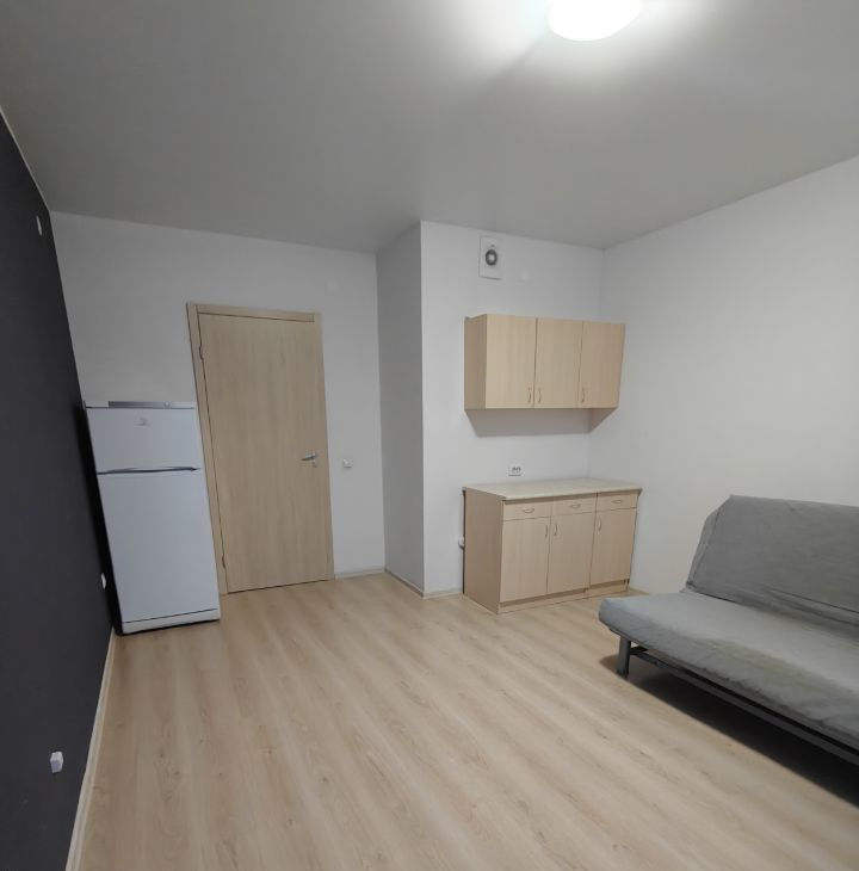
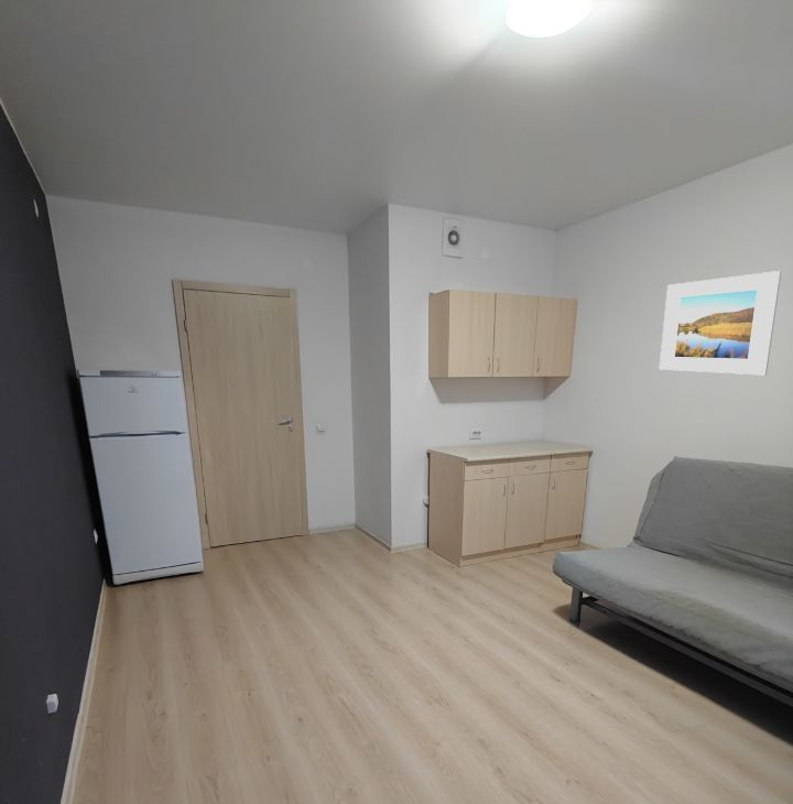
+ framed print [659,270,782,377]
